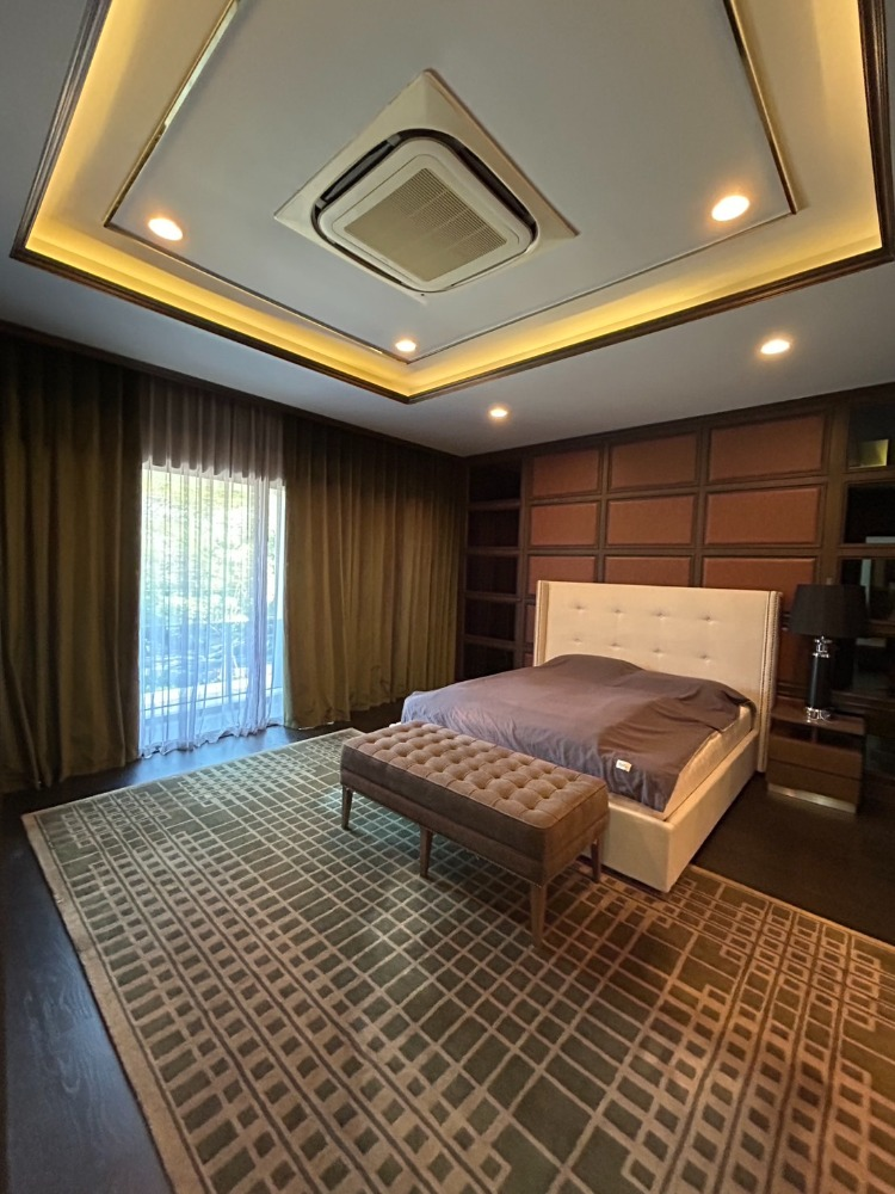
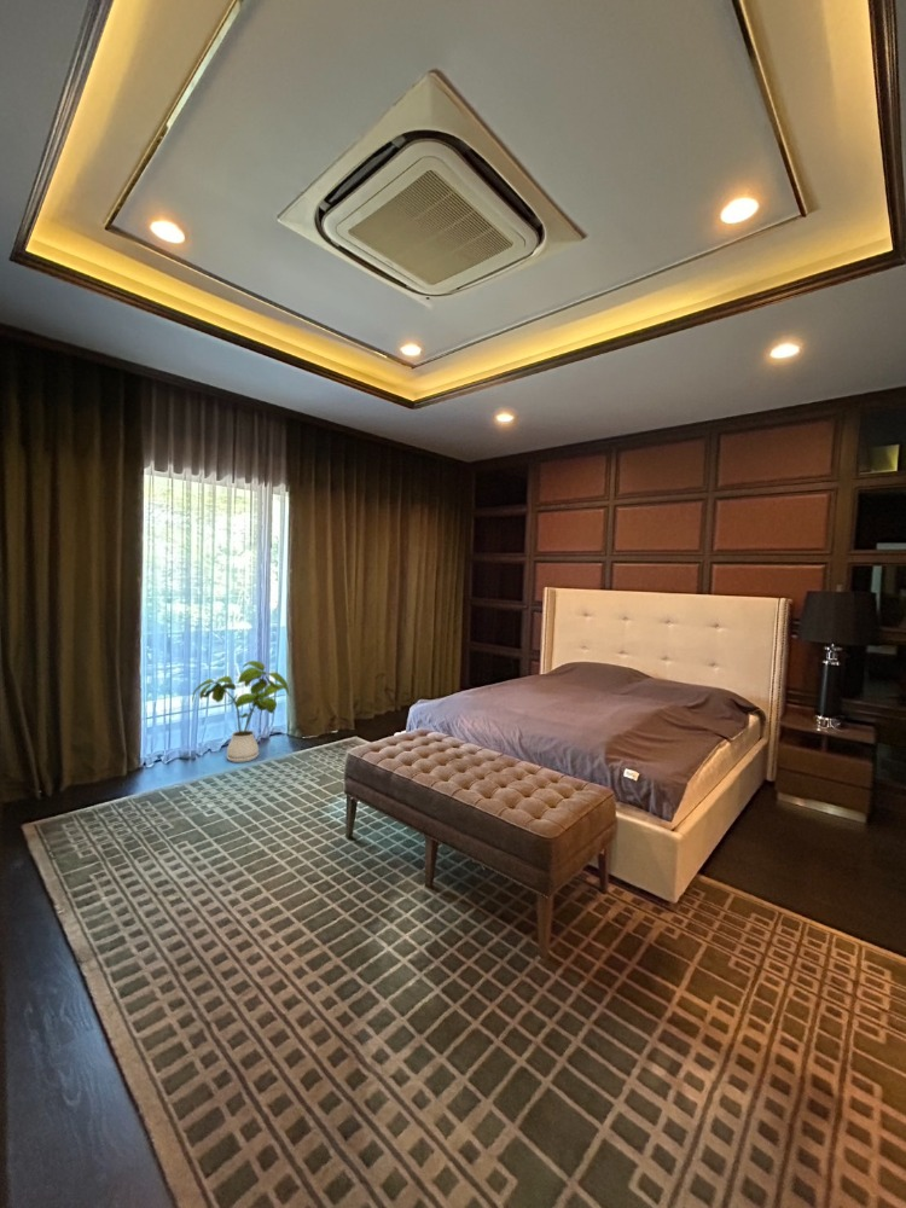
+ house plant [191,660,291,763]
